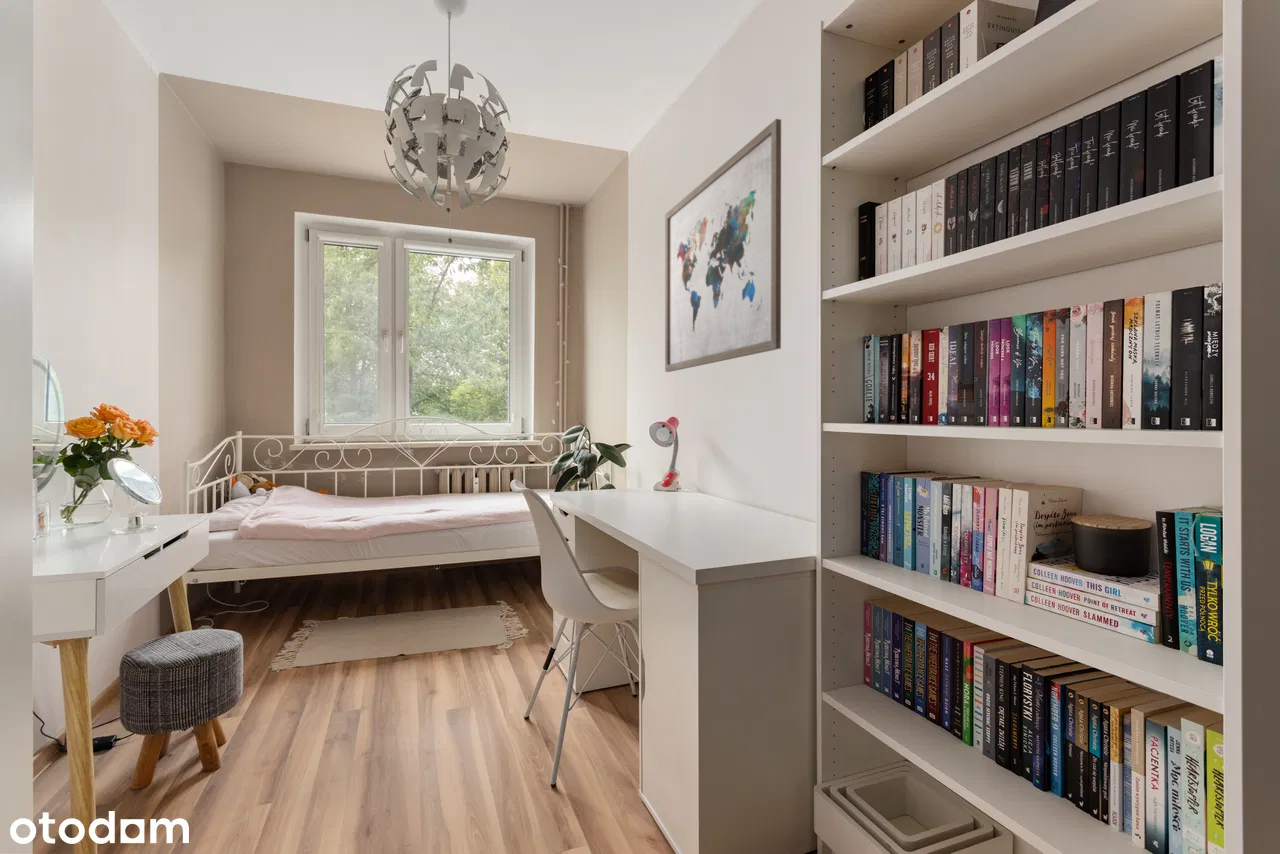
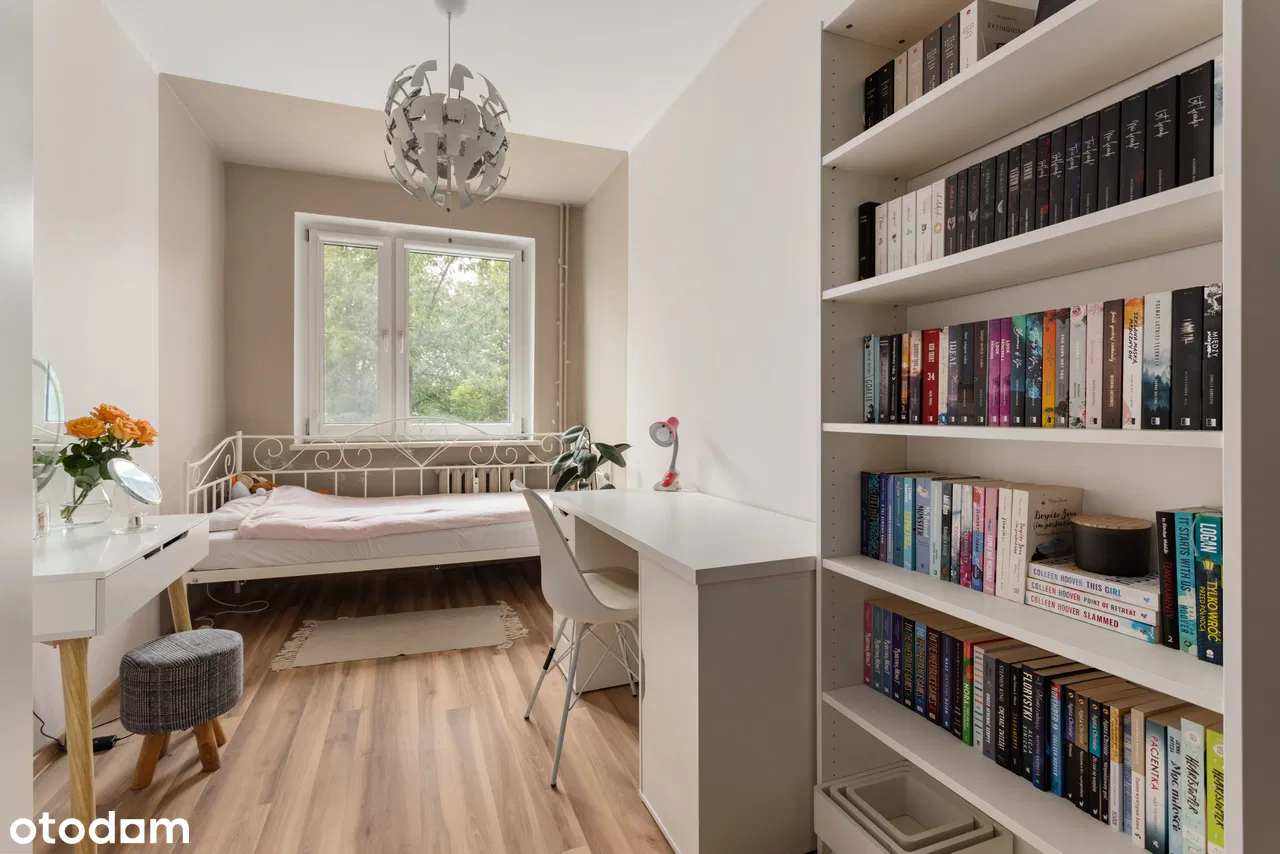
- wall art [664,118,782,373]
